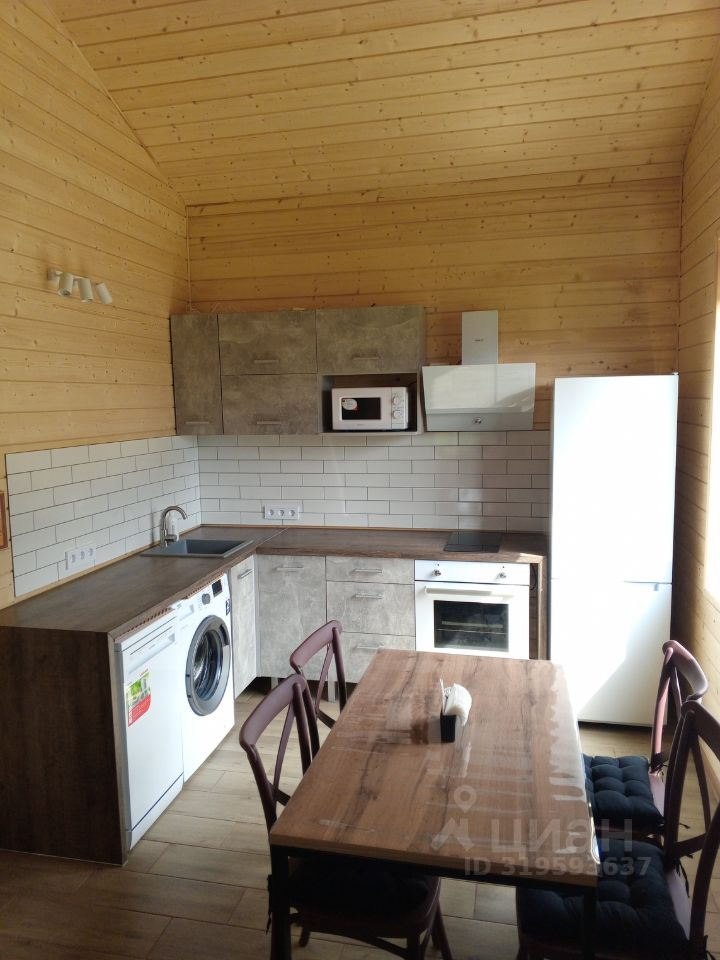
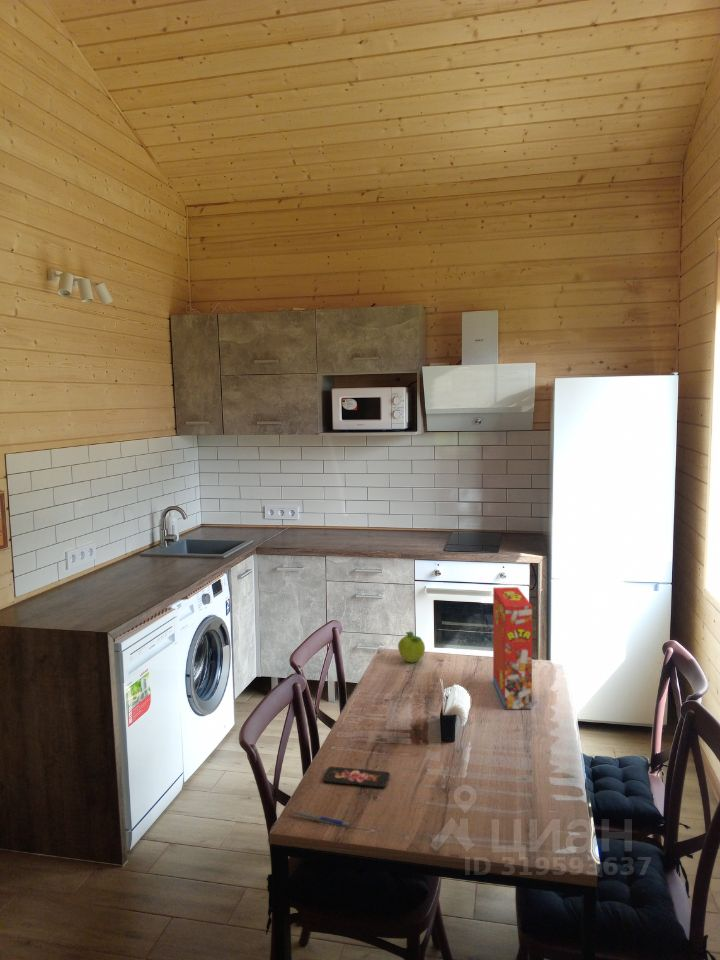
+ fruit [397,631,426,664]
+ smartphone [322,766,391,789]
+ pen [292,809,351,828]
+ cereal box [492,586,533,710]
